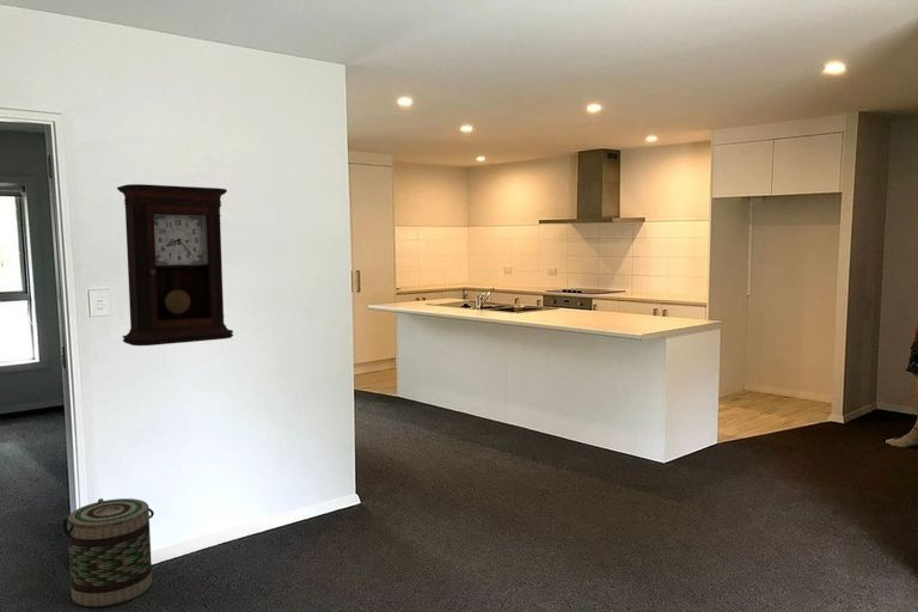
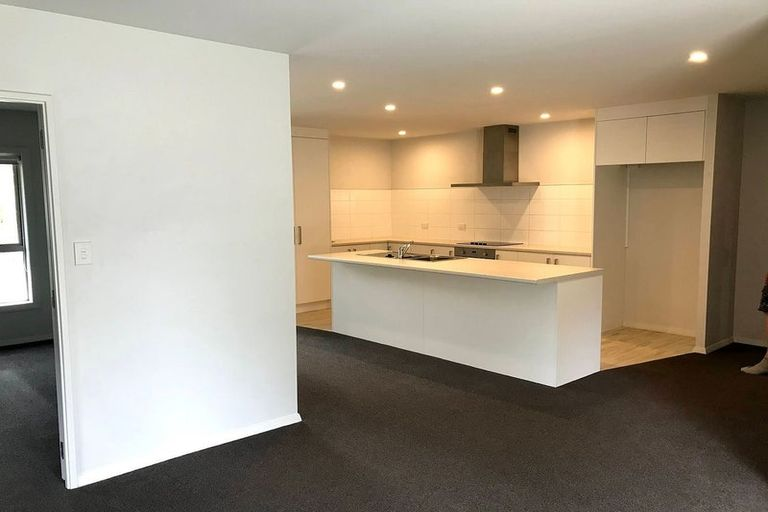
- pendulum clock [116,183,234,347]
- basket [62,497,155,607]
